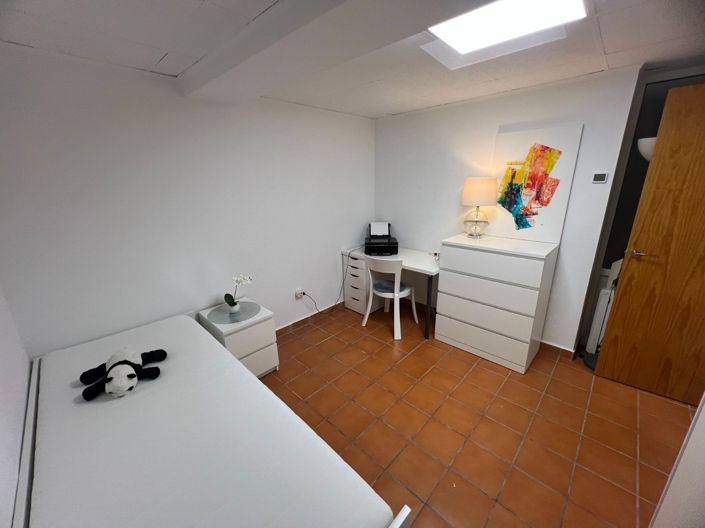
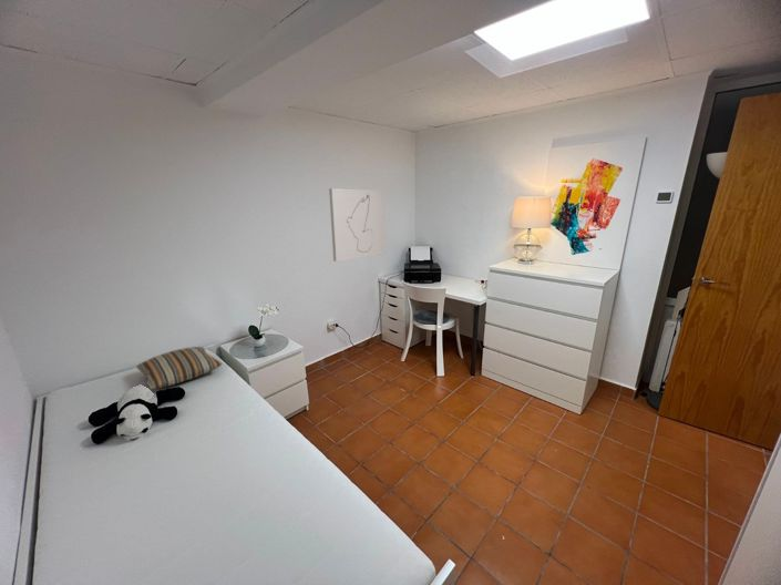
+ wall art [328,187,386,263]
+ pillow [135,346,223,390]
